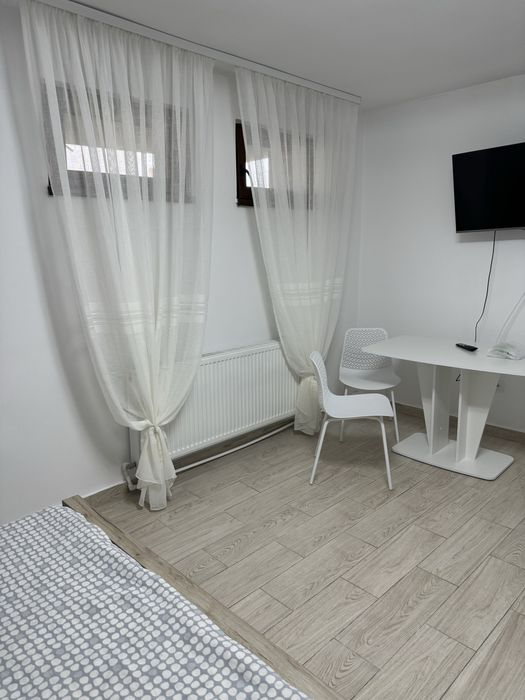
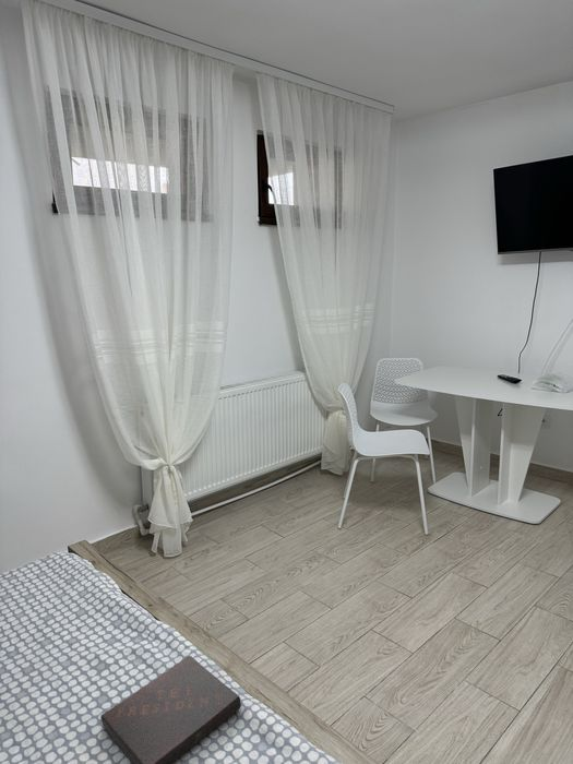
+ book [99,655,242,764]
